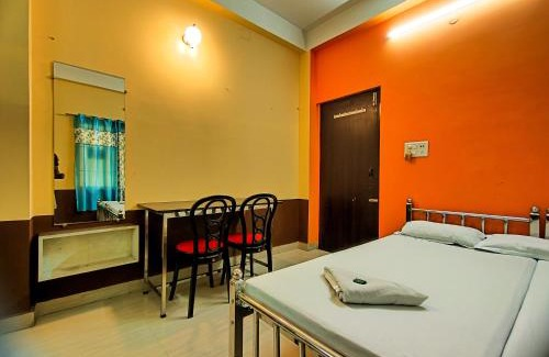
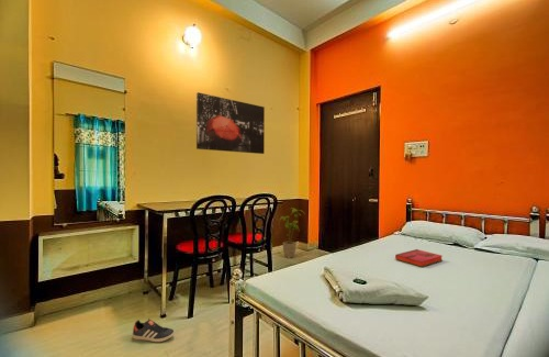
+ hardback book [394,248,444,268]
+ sneaker [132,317,176,343]
+ house plant [278,207,305,259]
+ wall art [195,91,266,155]
